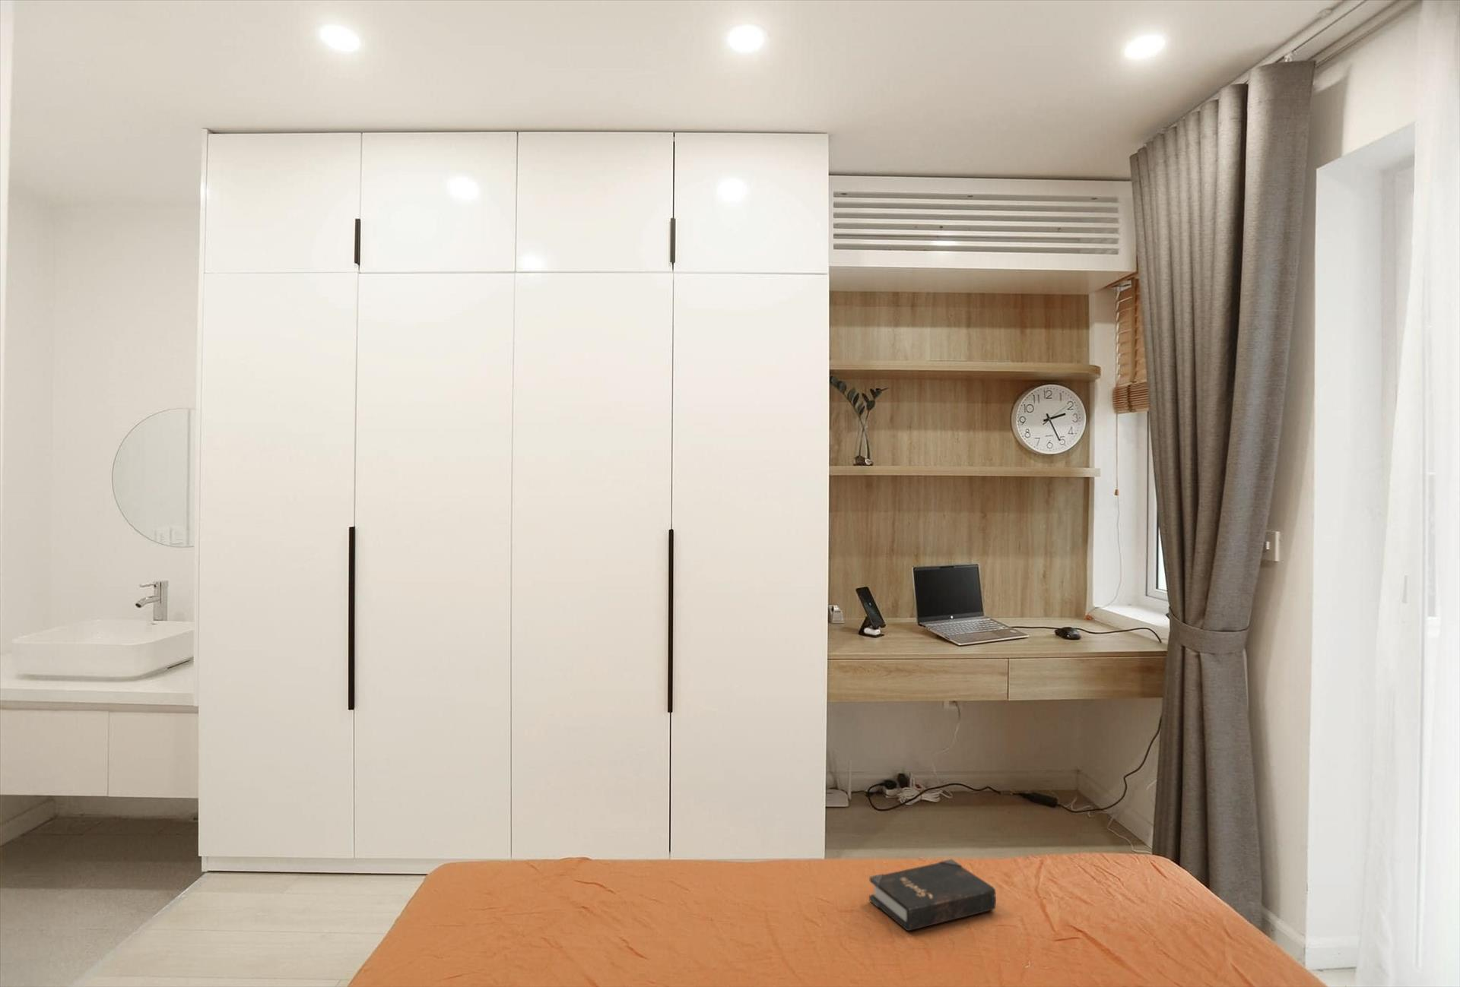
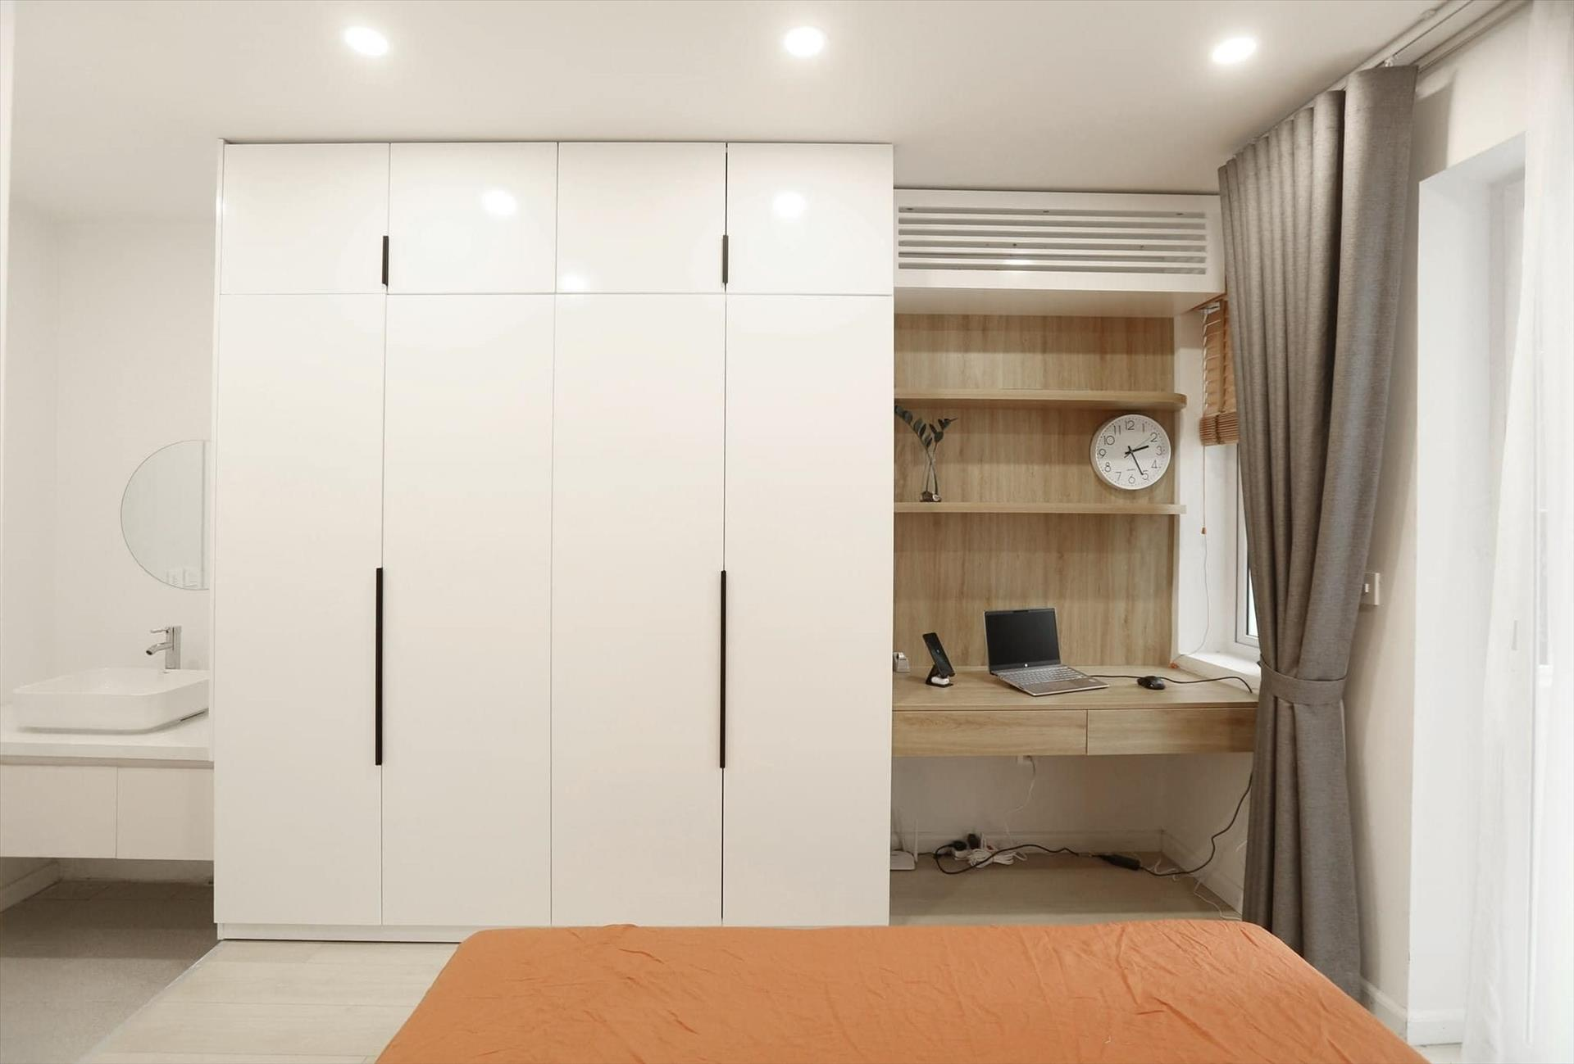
- hardback book [868,858,997,932]
